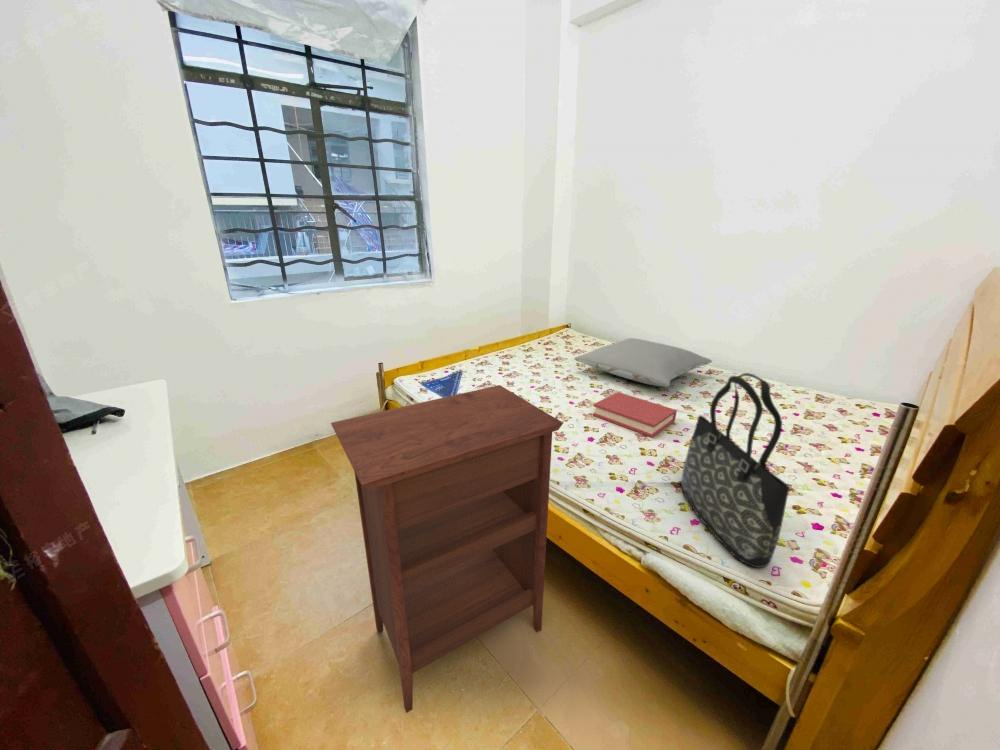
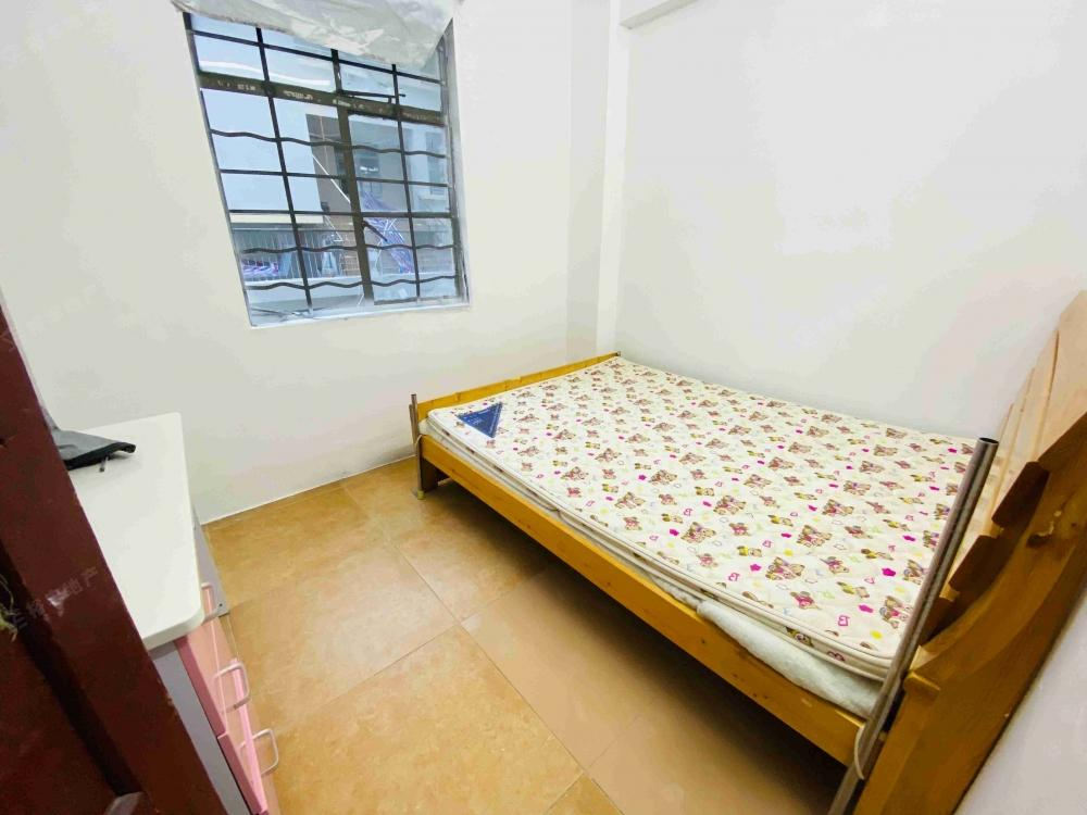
- tote bag [680,372,790,569]
- hardback book [592,391,678,439]
- pillow [573,337,713,388]
- nightstand [330,384,564,714]
